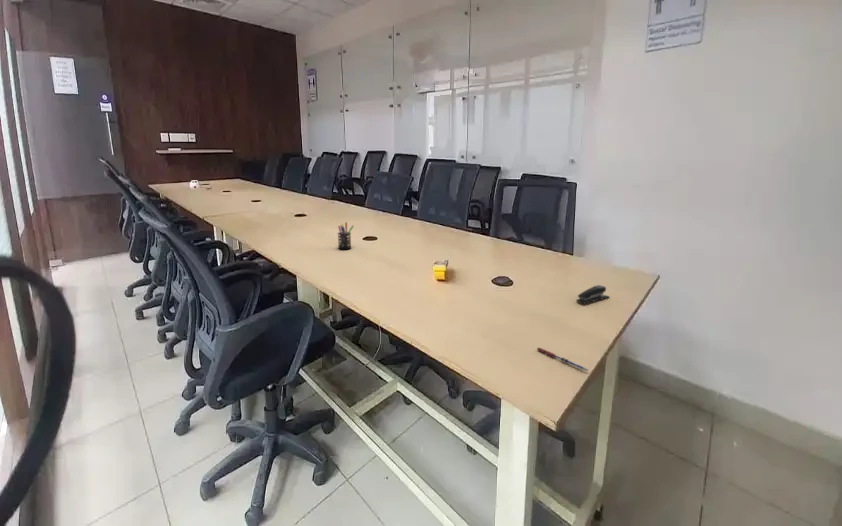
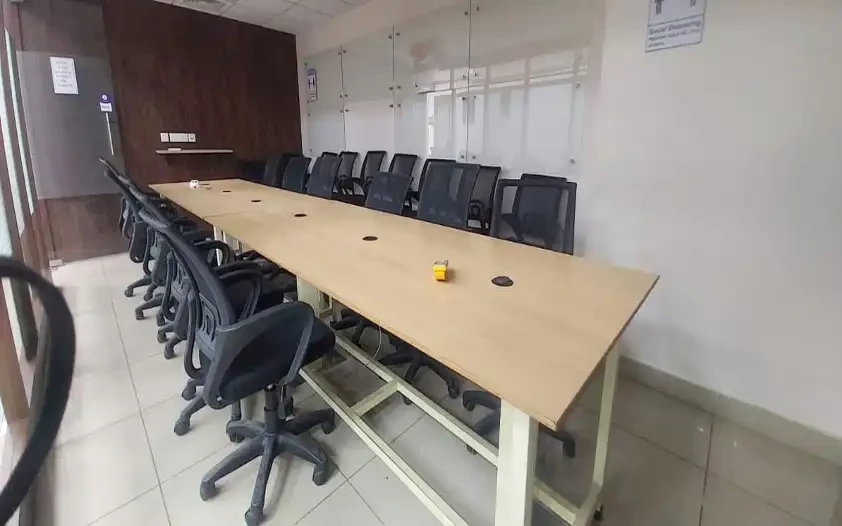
- pen [536,347,589,373]
- stapler [575,284,611,305]
- pen holder [337,221,355,250]
